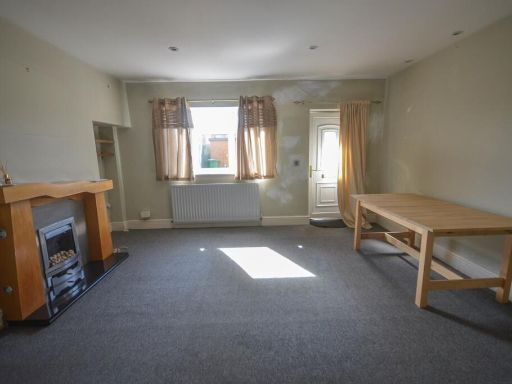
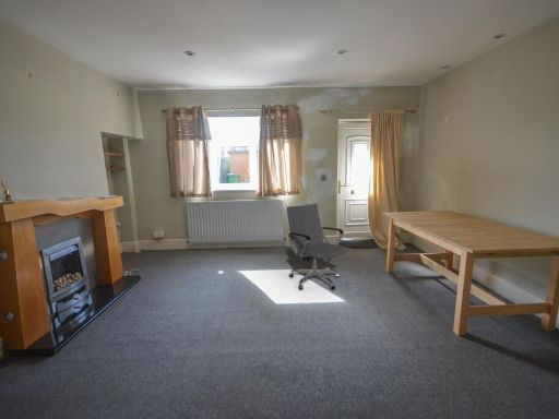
+ office chair [286,203,348,291]
